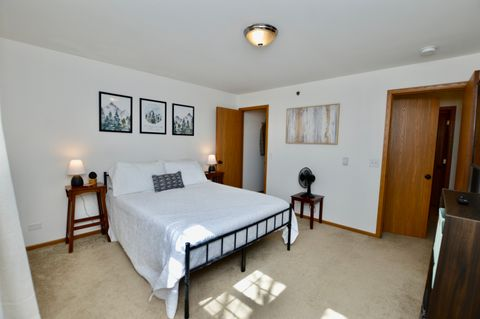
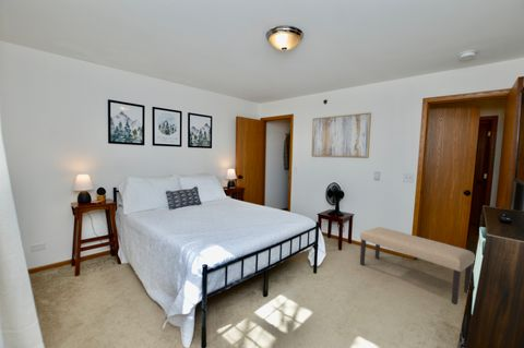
+ bench [359,226,476,305]
